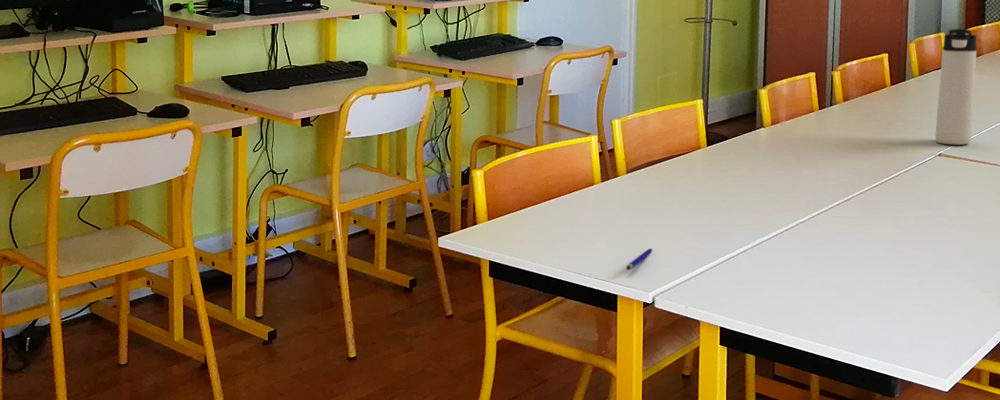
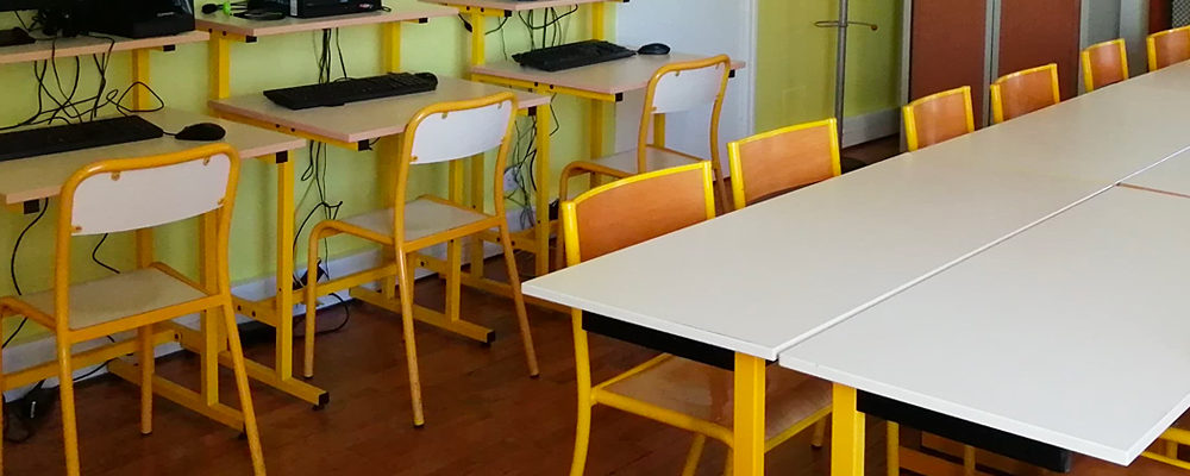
- pen [625,248,653,271]
- thermos bottle [935,28,978,145]
